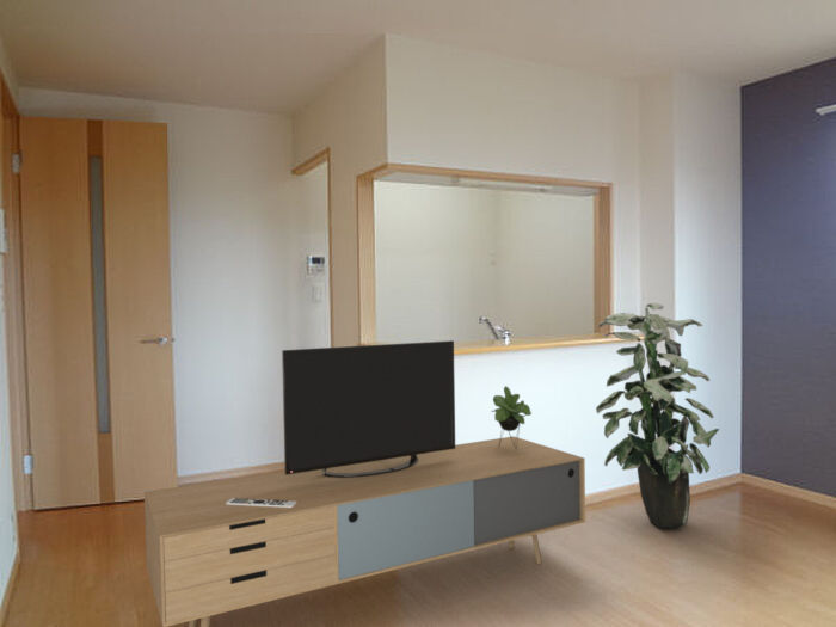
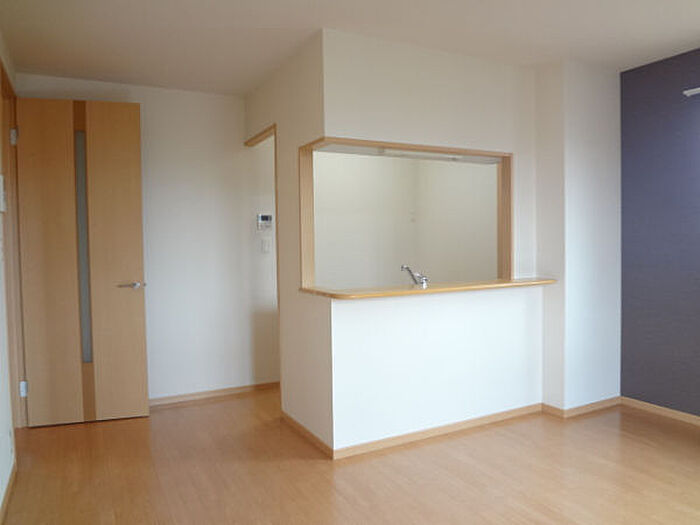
- indoor plant [595,302,720,529]
- media console [143,339,586,627]
